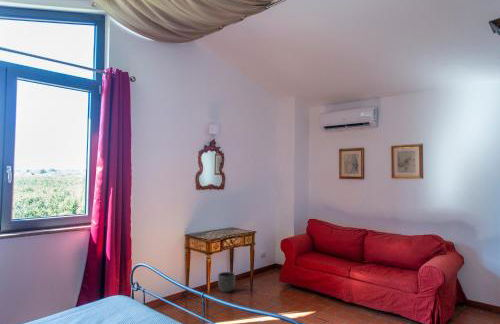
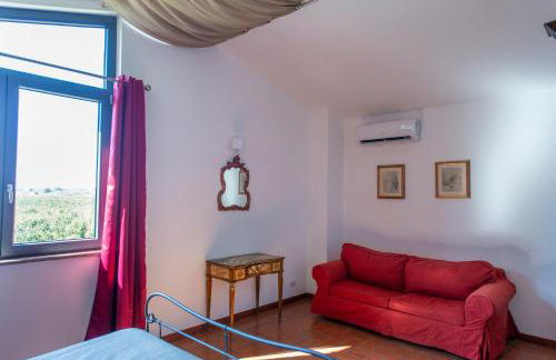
- planter [217,271,236,294]
